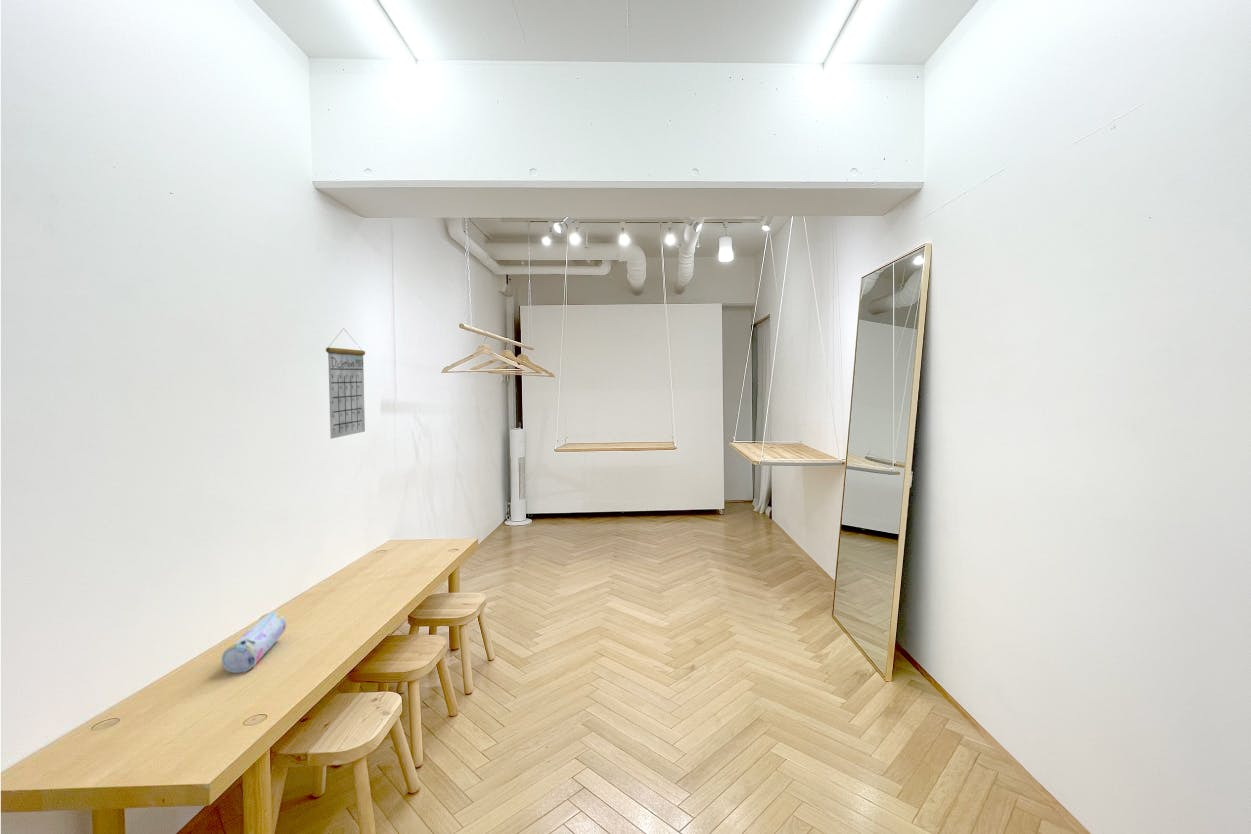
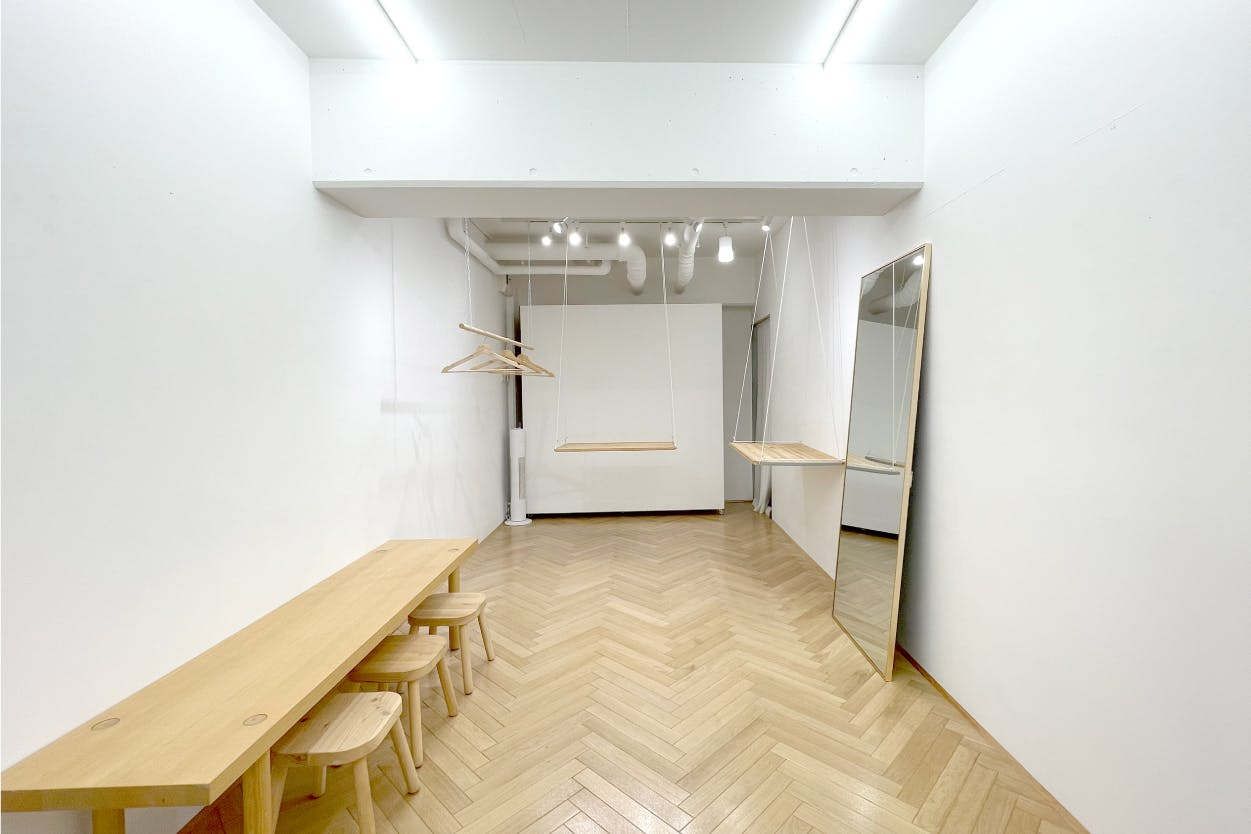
- pencil case [221,611,287,674]
- calendar [325,327,366,440]
